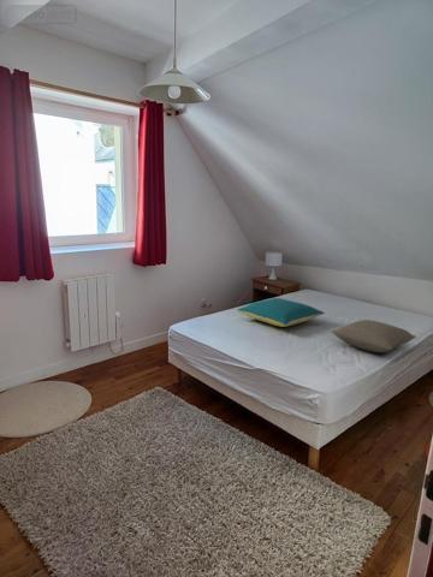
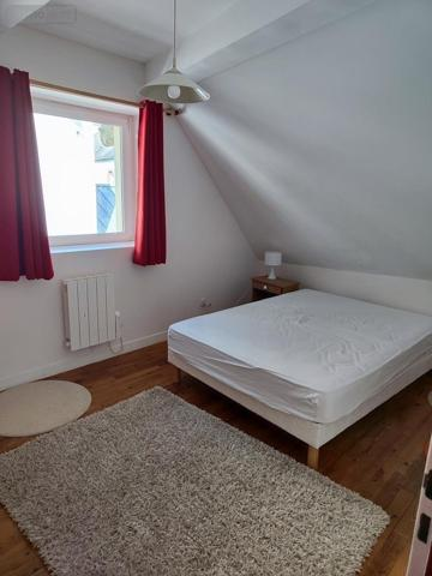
- pillow [330,319,417,353]
- pillow [236,297,326,328]
